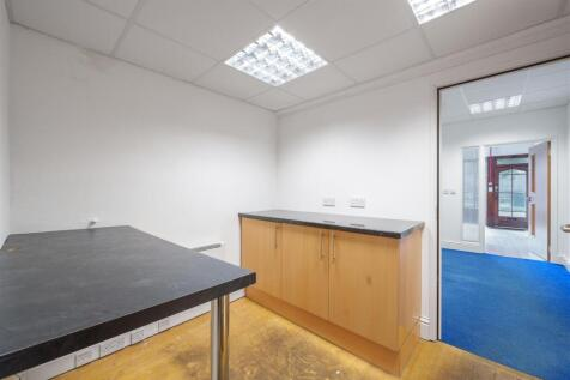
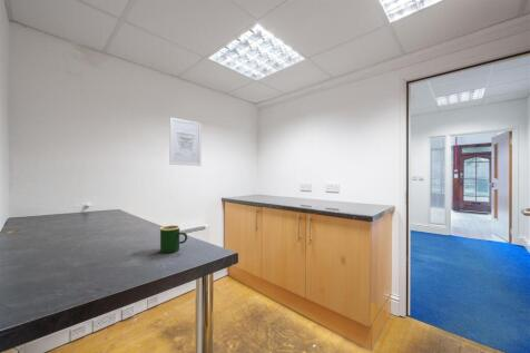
+ mug [159,224,188,254]
+ wall art [169,116,202,167]
